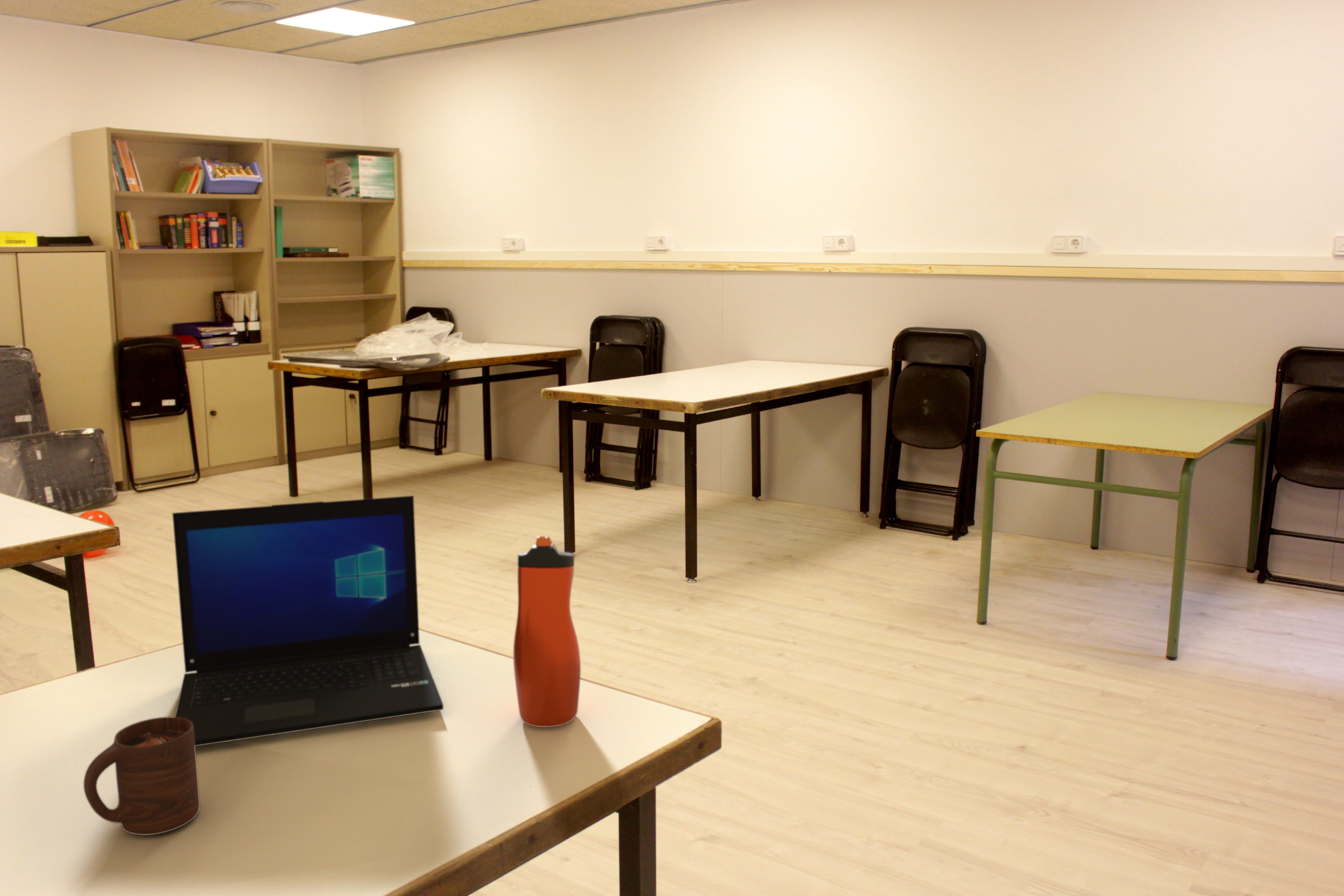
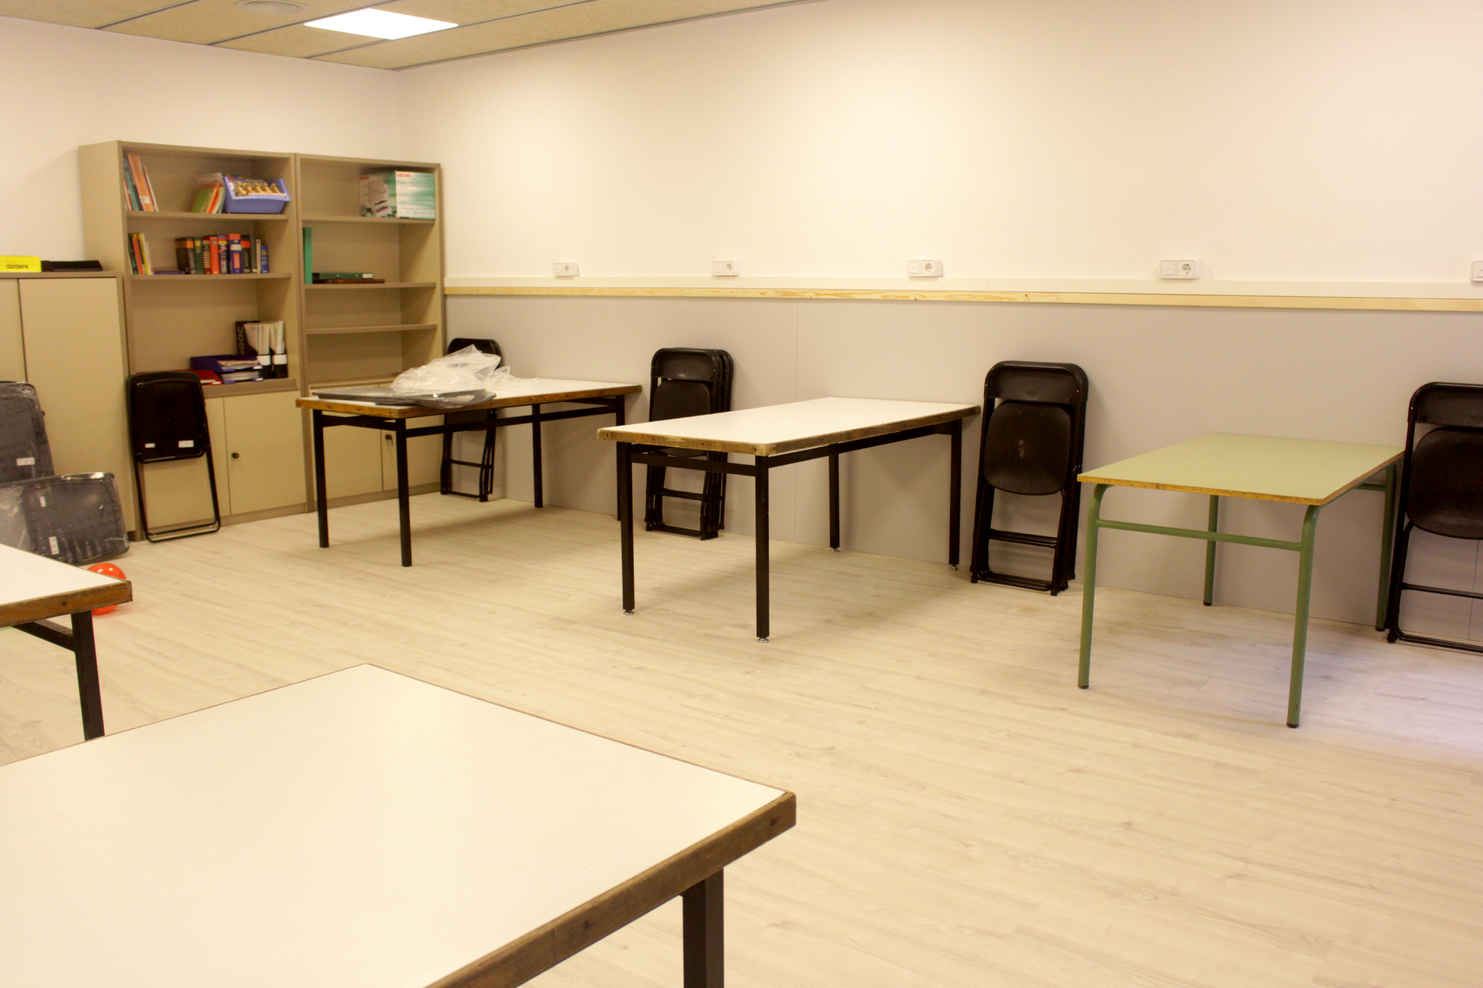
- water bottle [513,536,581,727]
- cup [83,716,200,836]
- laptop [172,495,444,747]
